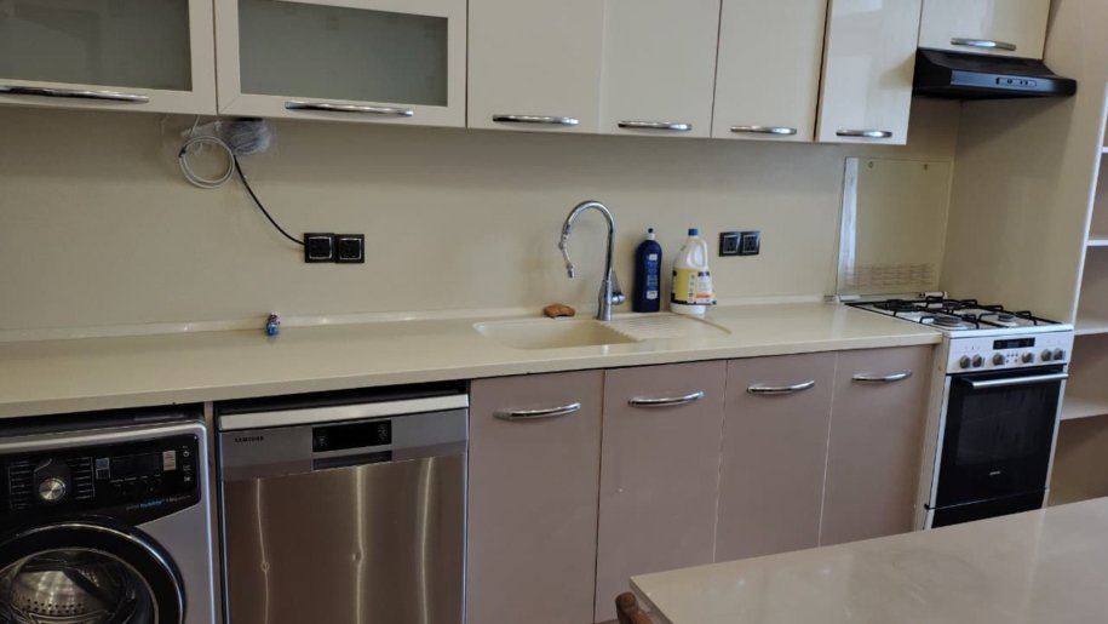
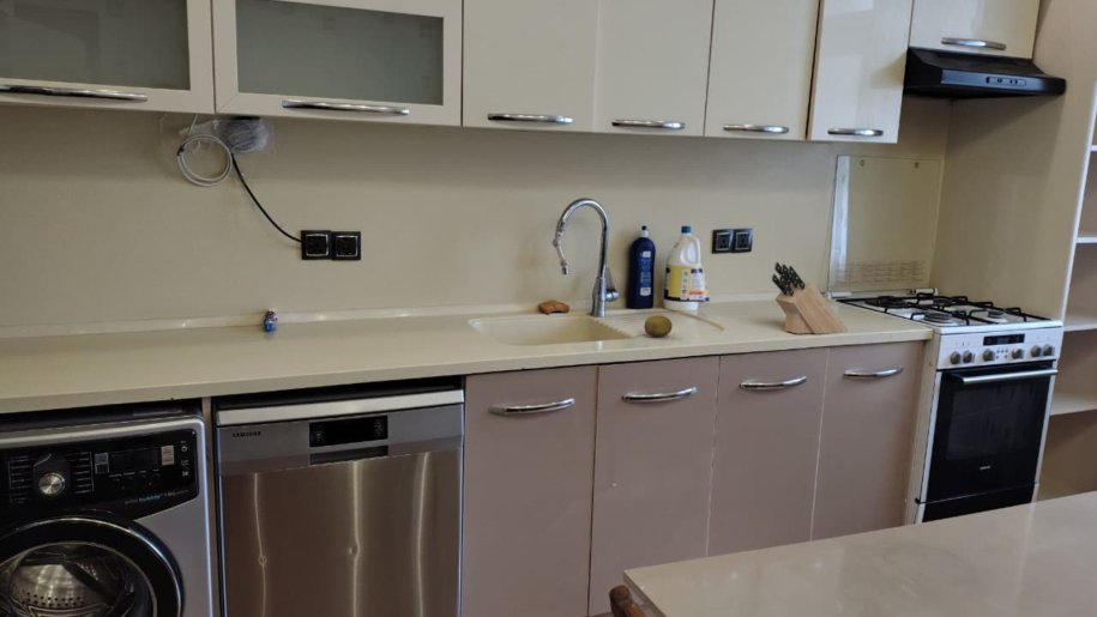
+ knife block [771,261,849,335]
+ fruit [643,314,674,338]
